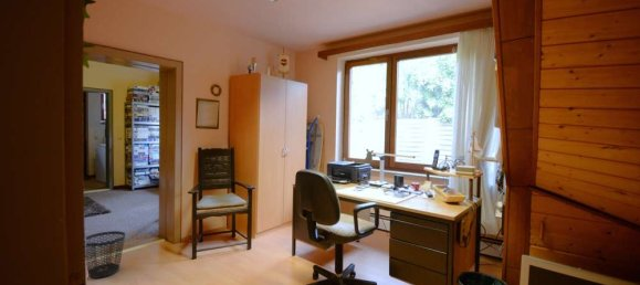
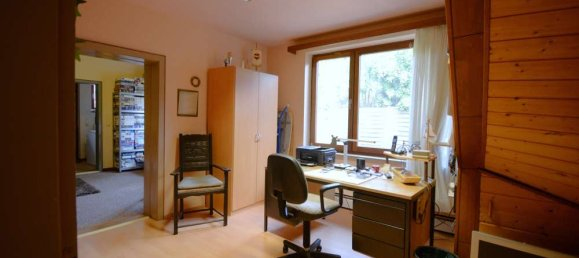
- wastebasket [85,230,126,279]
